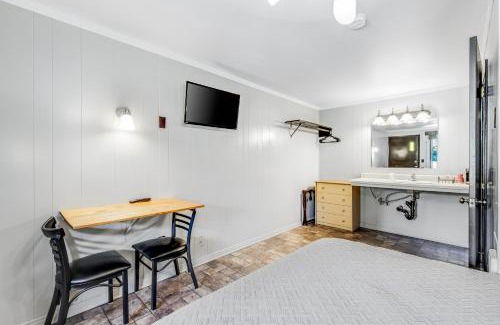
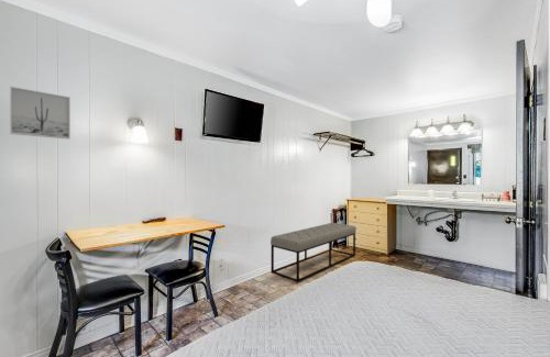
+ wall art [9,86,72,141]
+ bench [270,222,358,283]
